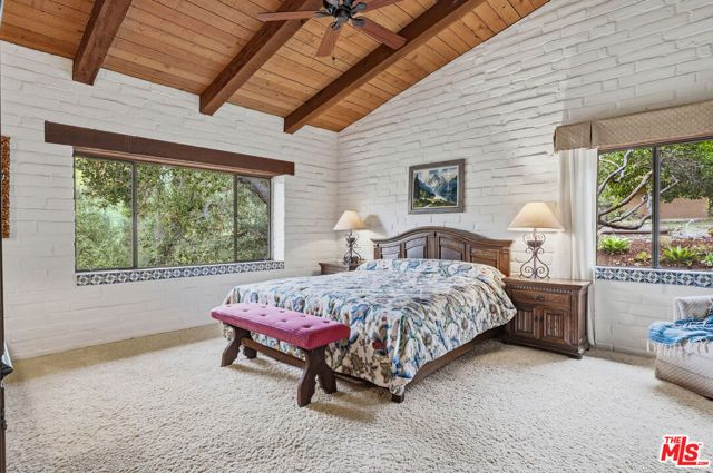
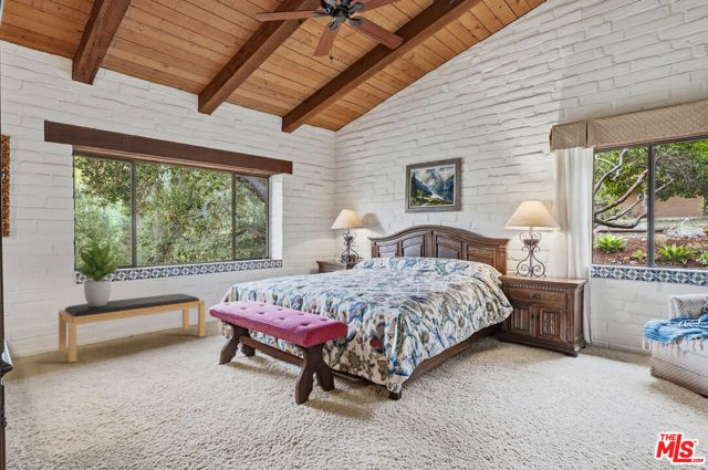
+ bench [58,293,206,364]
+ potted plant [72,240,121,306]
